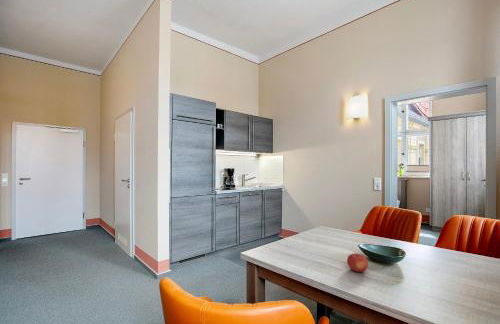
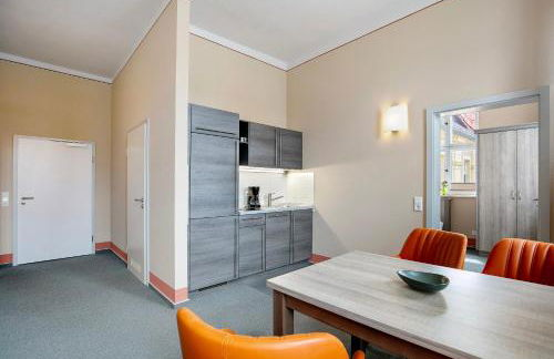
- fruit [346,253,369,273]
